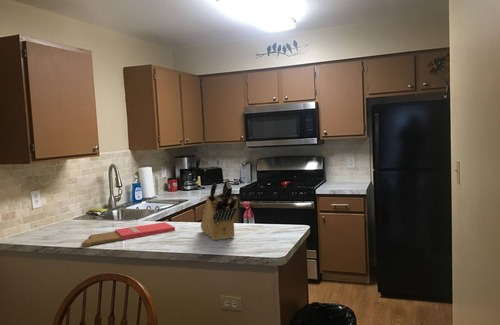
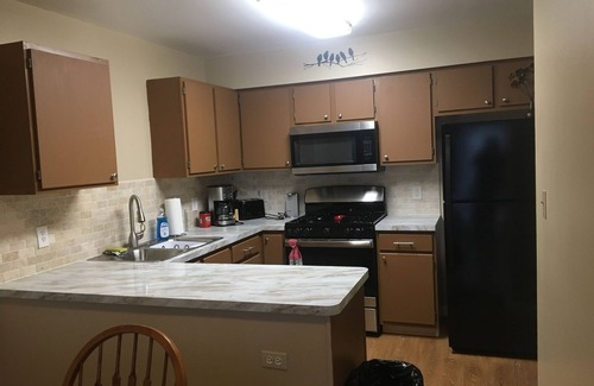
- cutting board [80,221,176,248]
- knife block [200,177,238,241]
